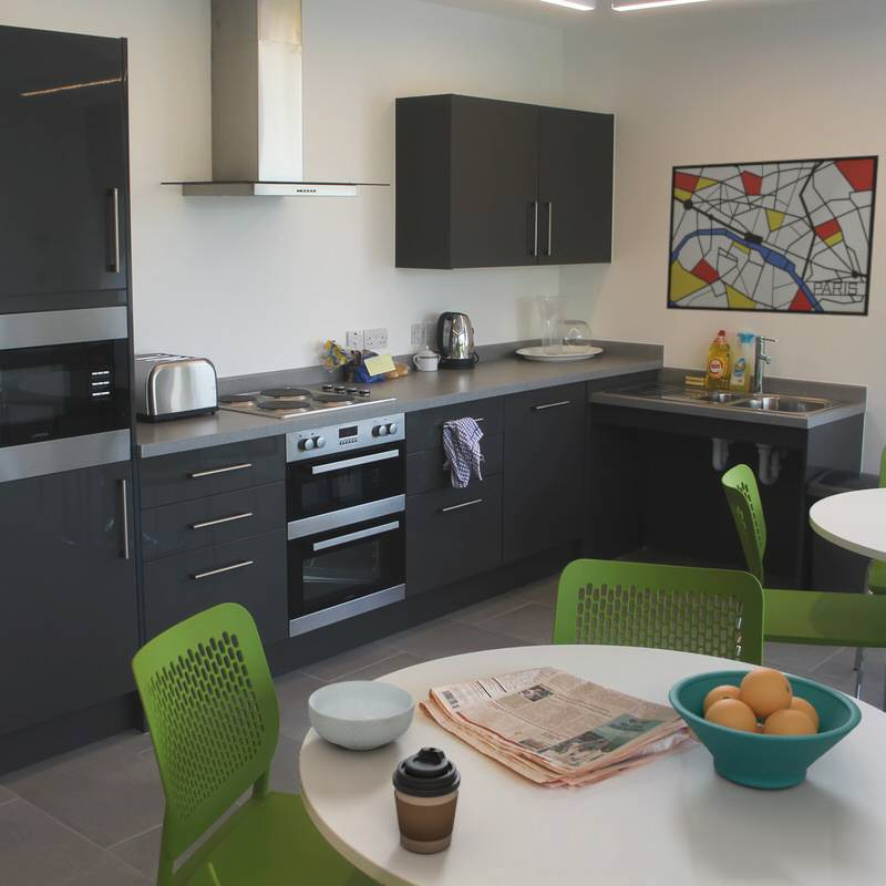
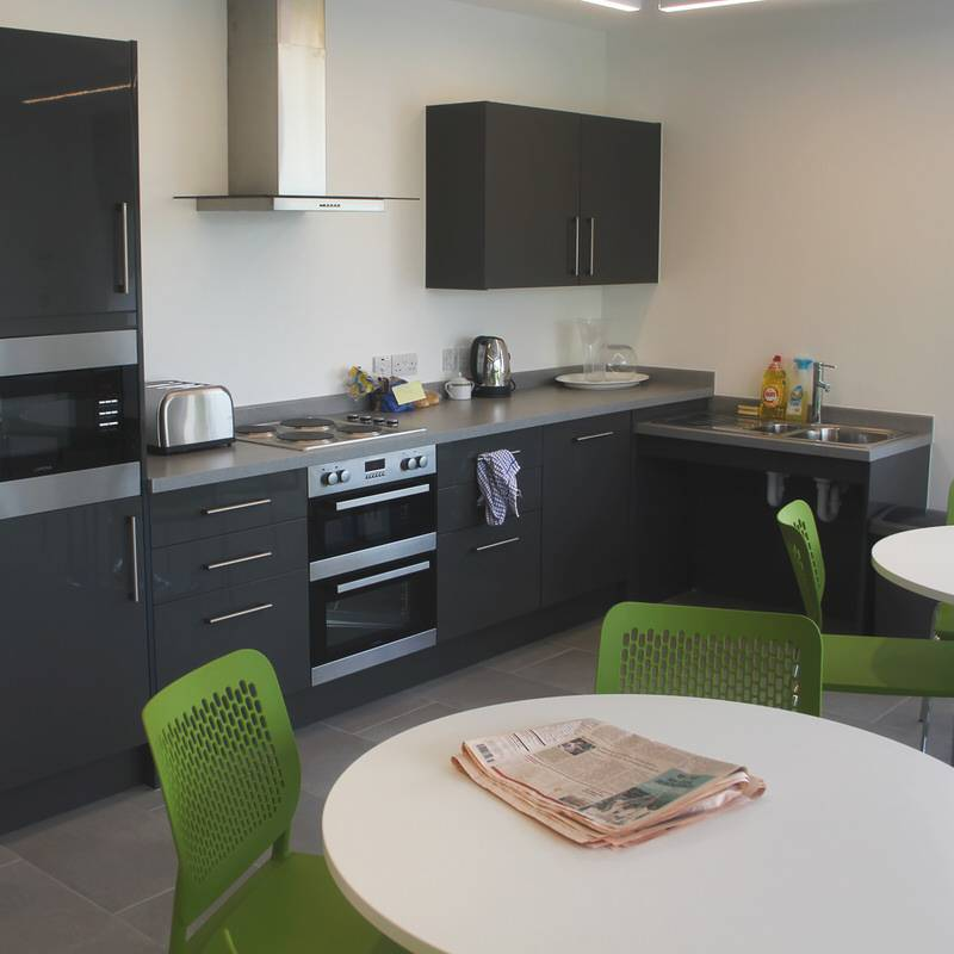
- wall art [666,154,879,318]
- fruit bowl [668,667,863,790]
- cereal bowl [307,680,415,751]
- coffee cup [391,746,462,854]
